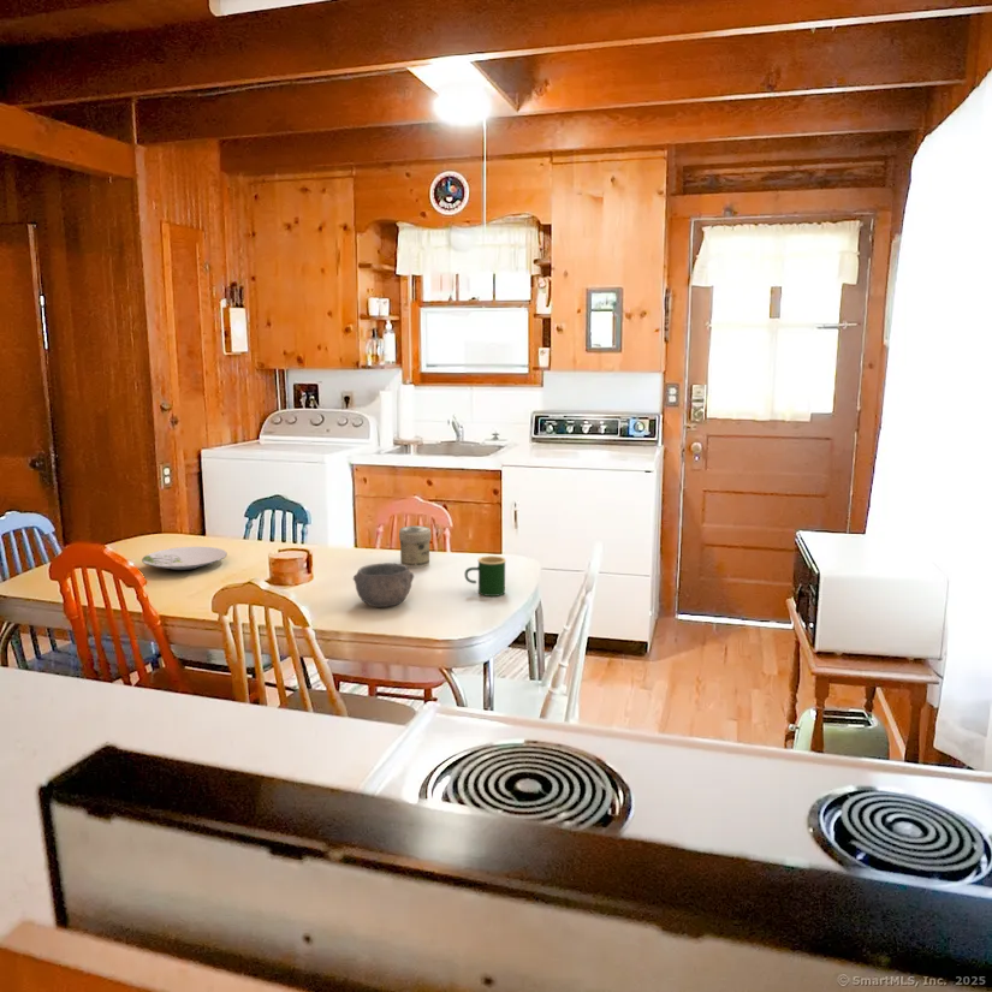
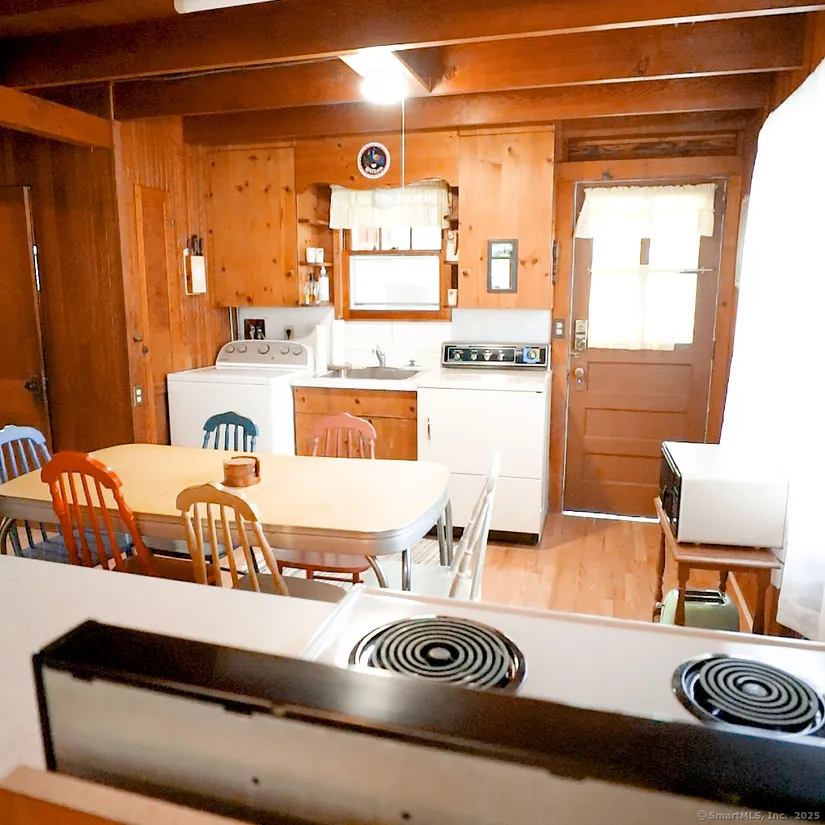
- mug [464,554,507,598]
- plate [141,546,228,571]
- jar [398,524,432,569]
- bowl [352,562,415,608]
